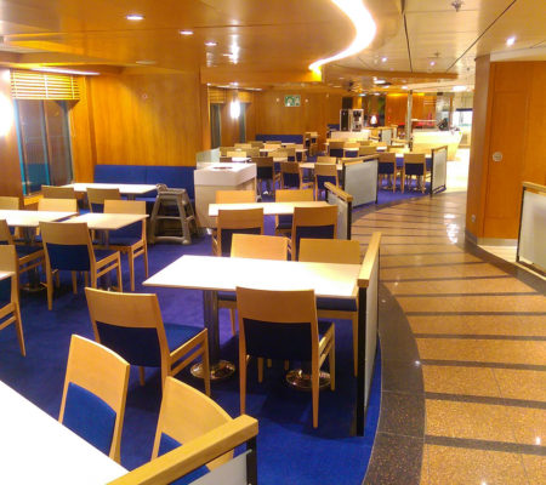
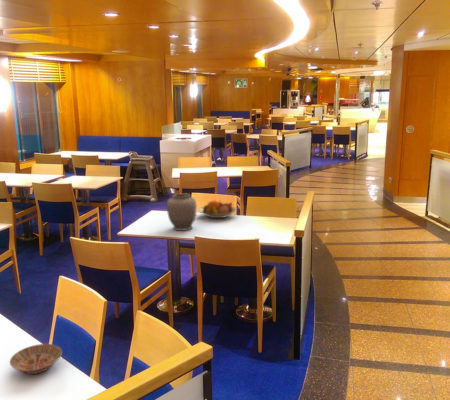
+ bowl [9,343,63,375]
+ fruit bowl [197,200,238,219]
+ vase [166,192,198,232]
